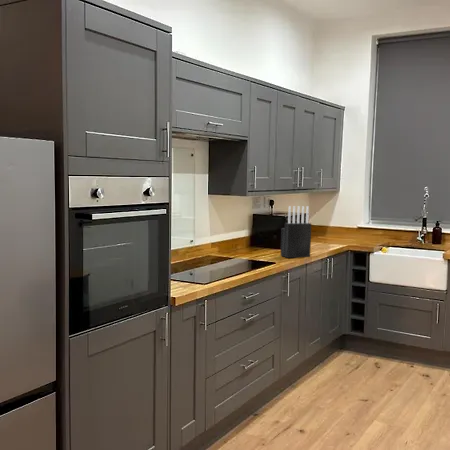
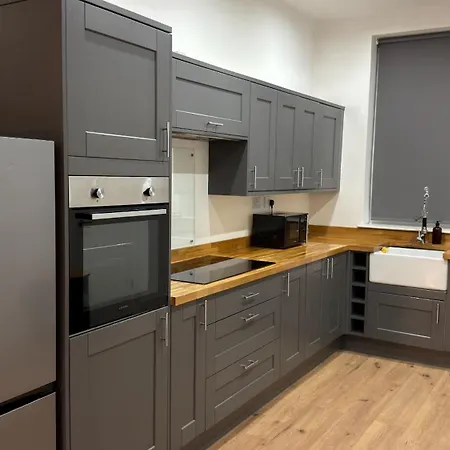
- knife block [280,205,312,259]
